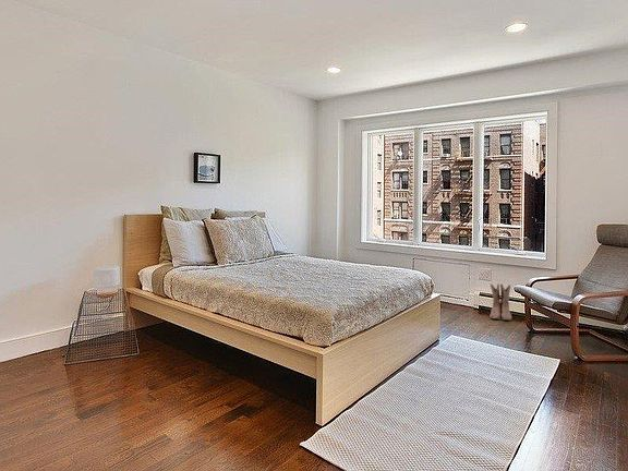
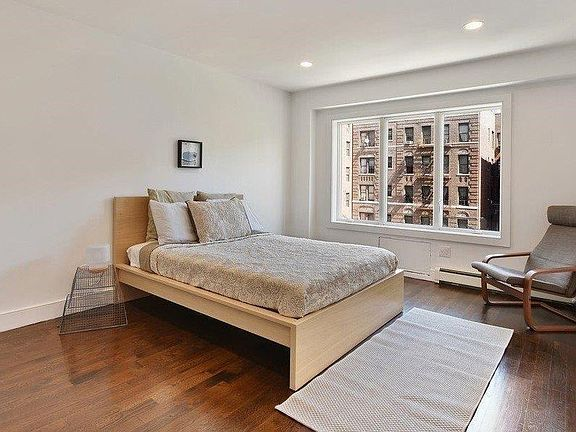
- boots [488,282,512,322]
